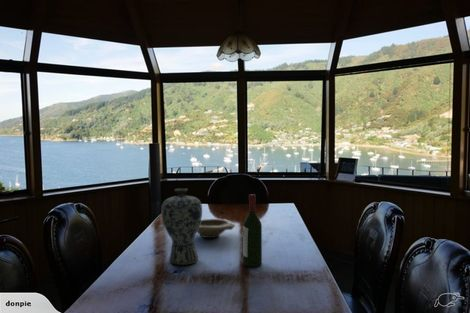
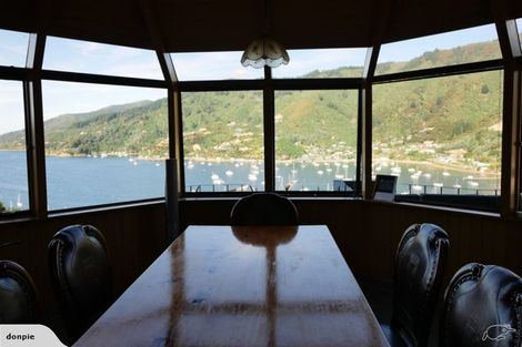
- bowl [197,218,236,239]
- vase [160,188,203,266]
- wine bottle [242,193,263,268]
